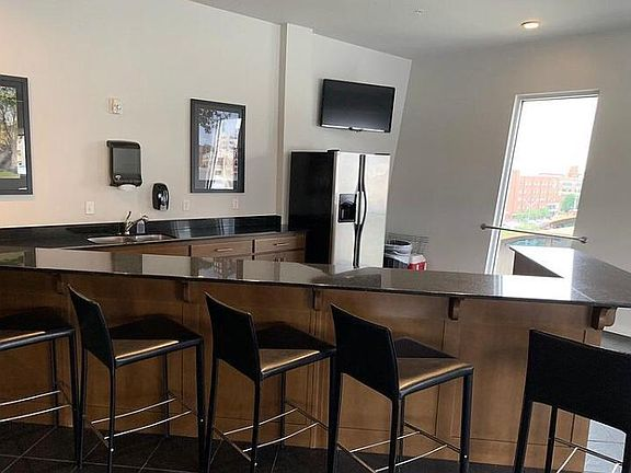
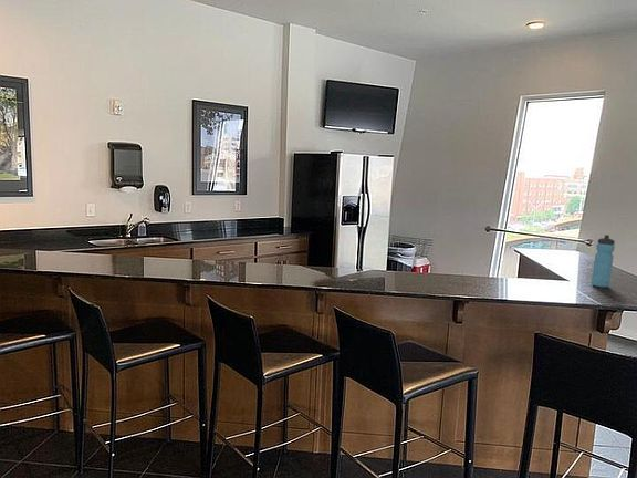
+ water bottle [591,233,616,289]
